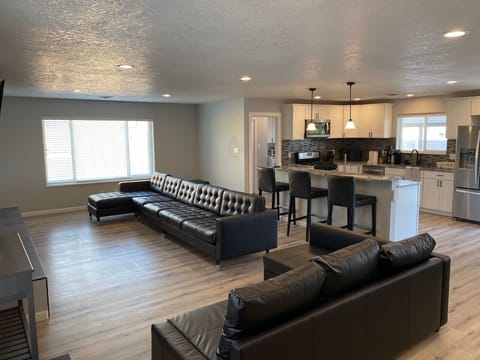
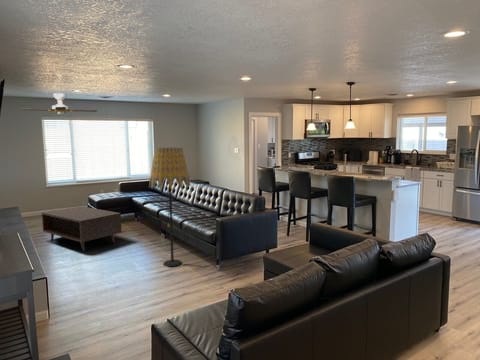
+ ceiling fan [20,92,98,115]
+ coffee table [41,205,122,252]
+ floor lamp [148,147,192,268]
